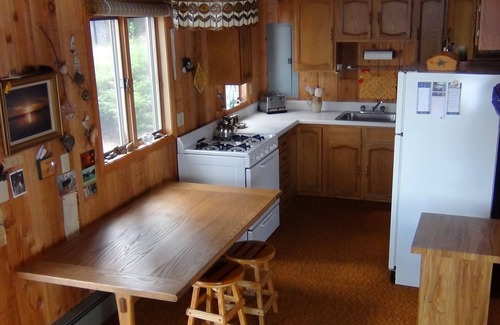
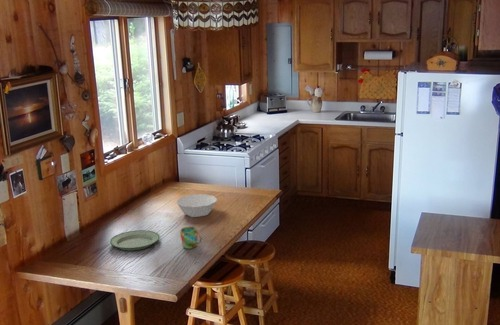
+ mug [179,226,203,250]
+ plate [109,229,161,251]
+ bowl [176,193,218,218]
